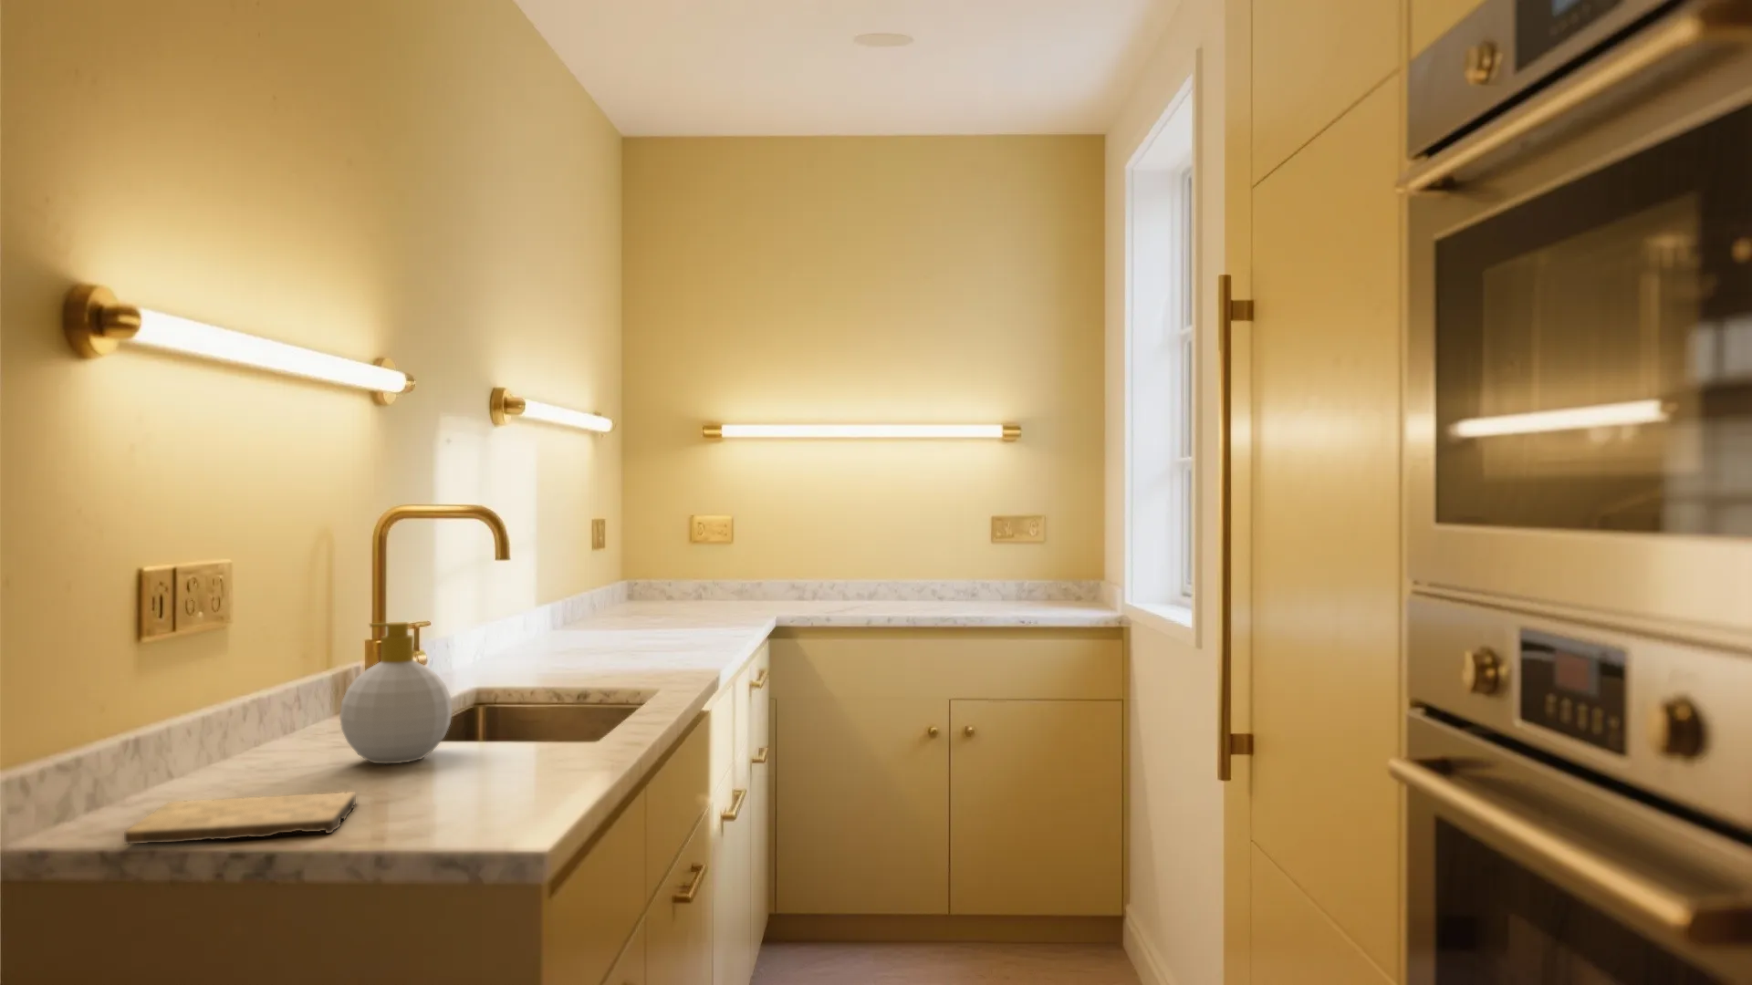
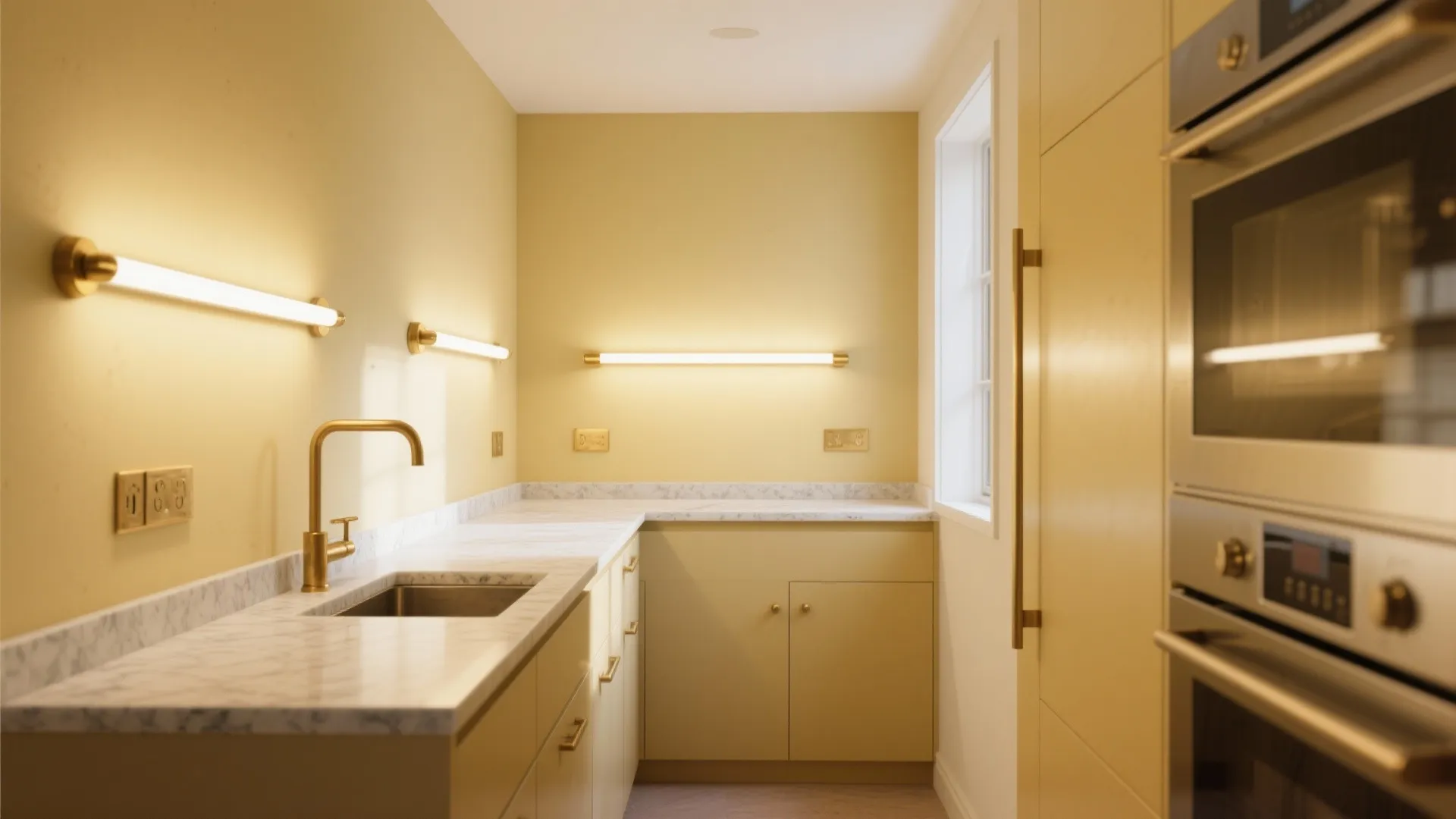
- soap bottle [338,621,454,764]
- cutting board [123,790,357,845]
